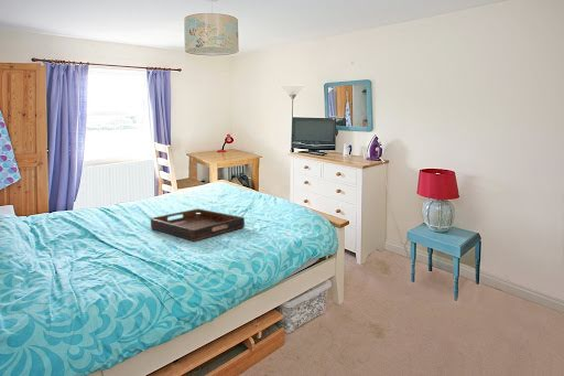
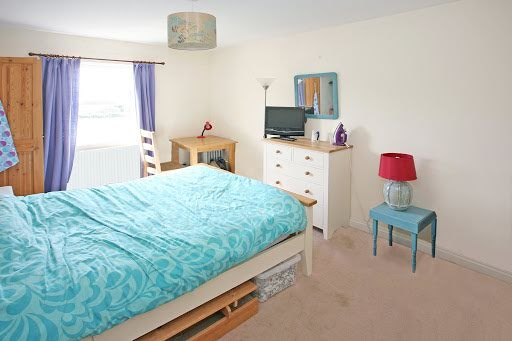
- serving tray [150,207,246,243]
